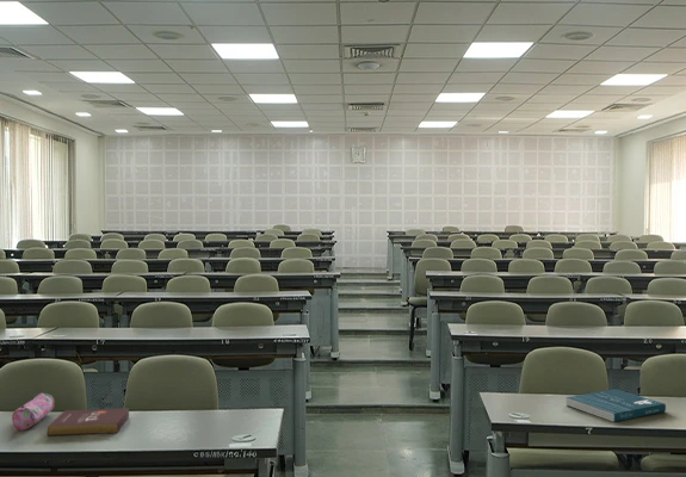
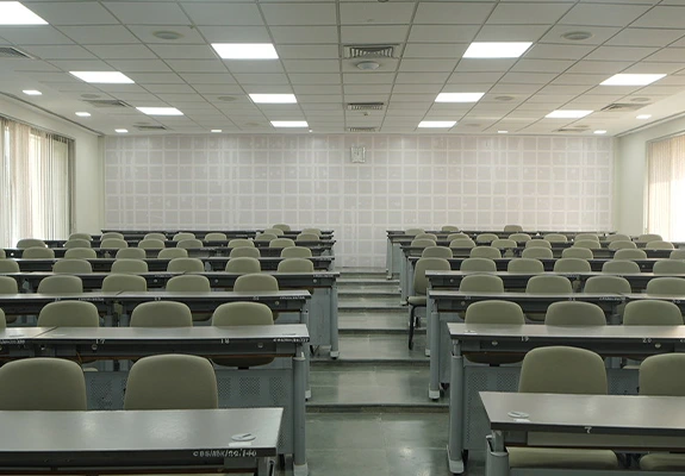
- book [566,388,667,423]
- book [47,407,130,436]
- pencil case [11,392,56,432]
